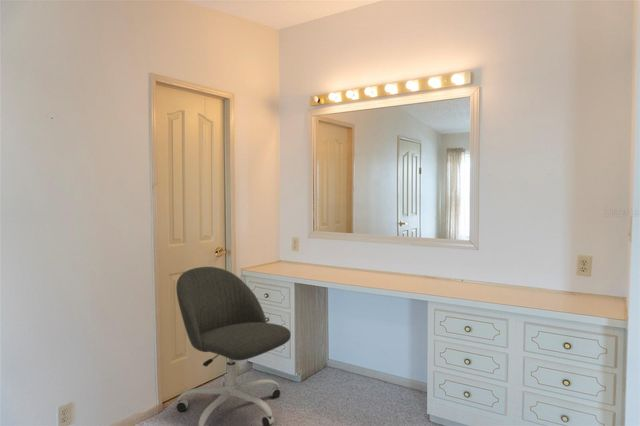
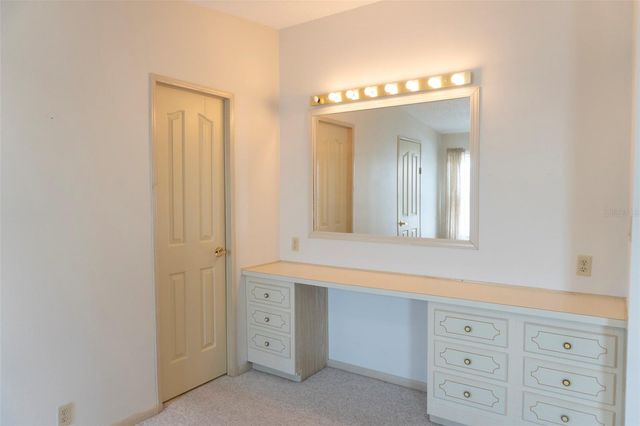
- office chair [175,266,292,426]
